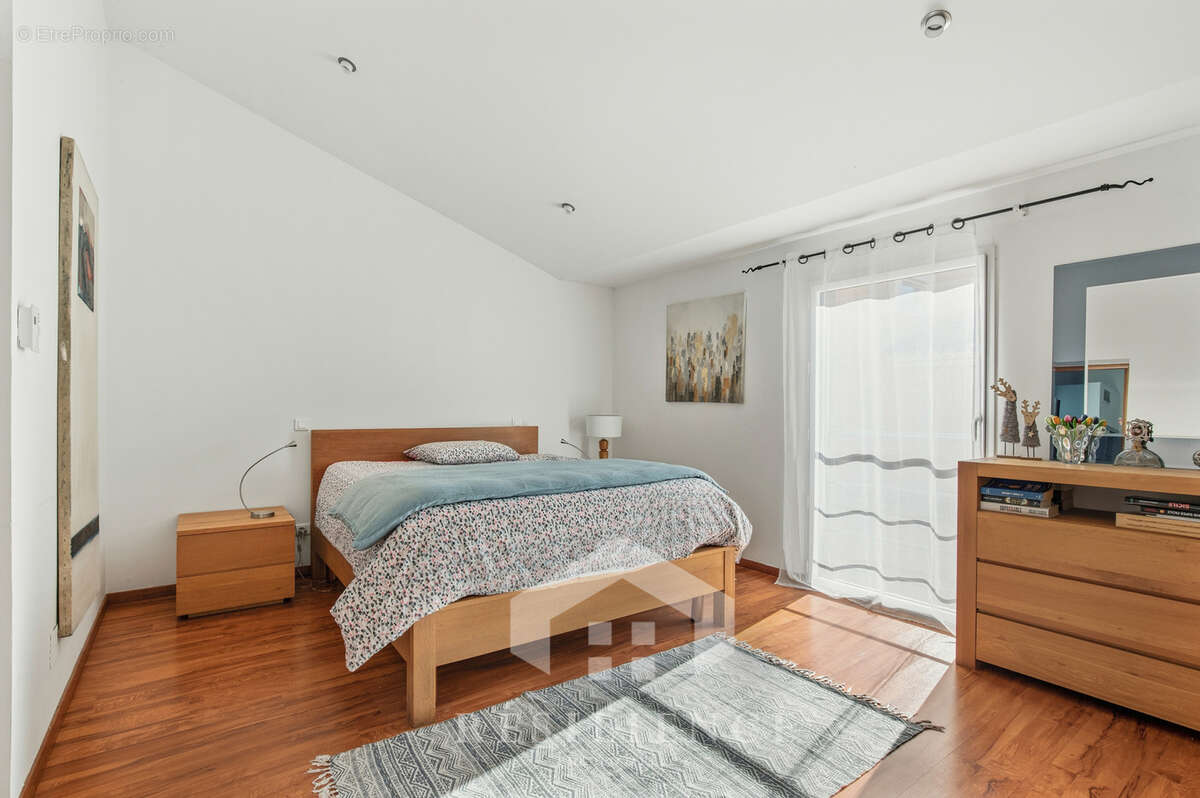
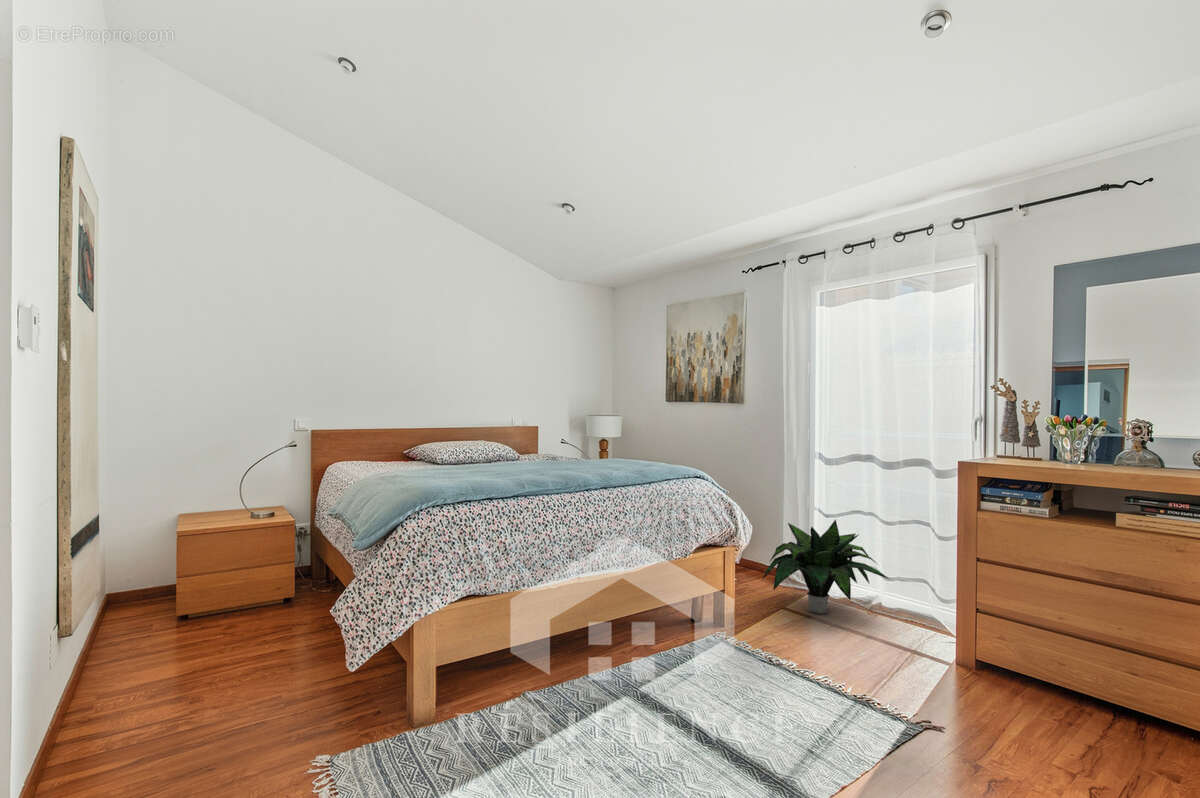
+ potted plant [762,518,890,615]
